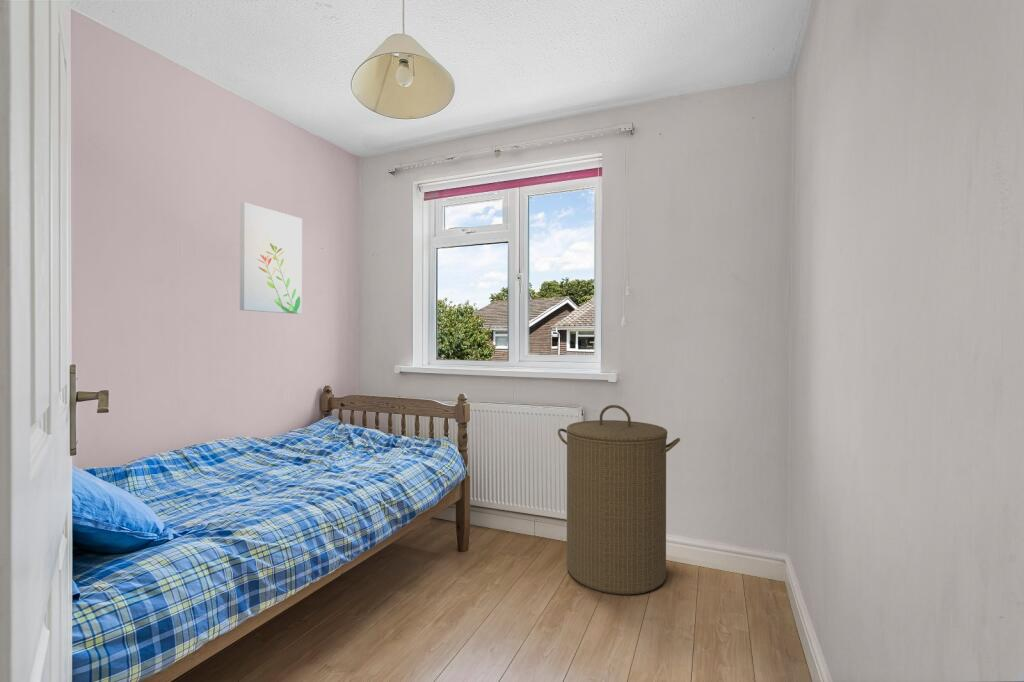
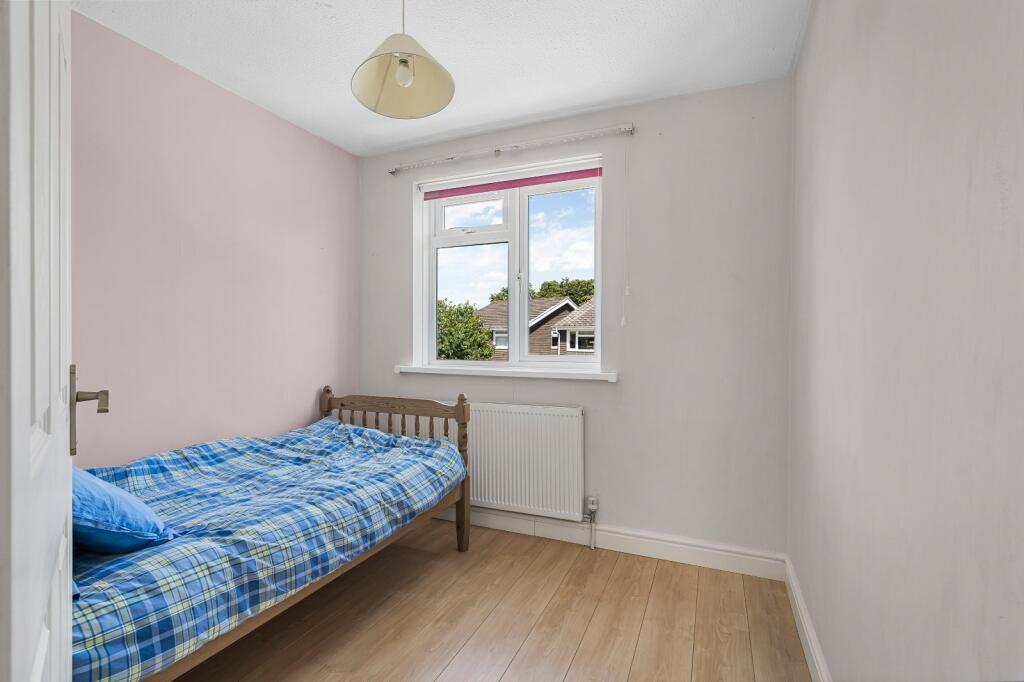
- laundry hamper [557,404,681,596]
- wall art [239,201,303,315]
